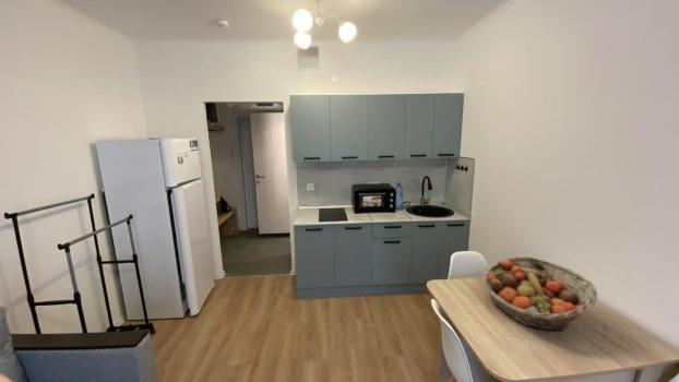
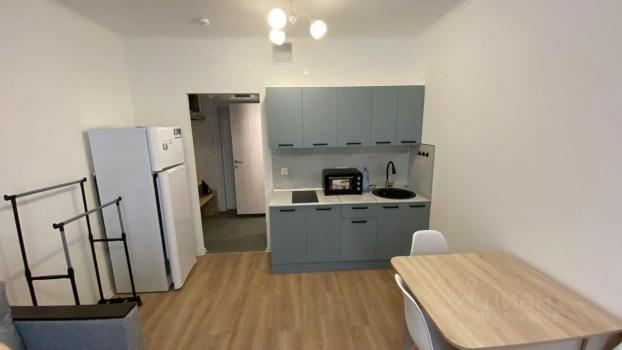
- fruit basket [481,255,598,333]
